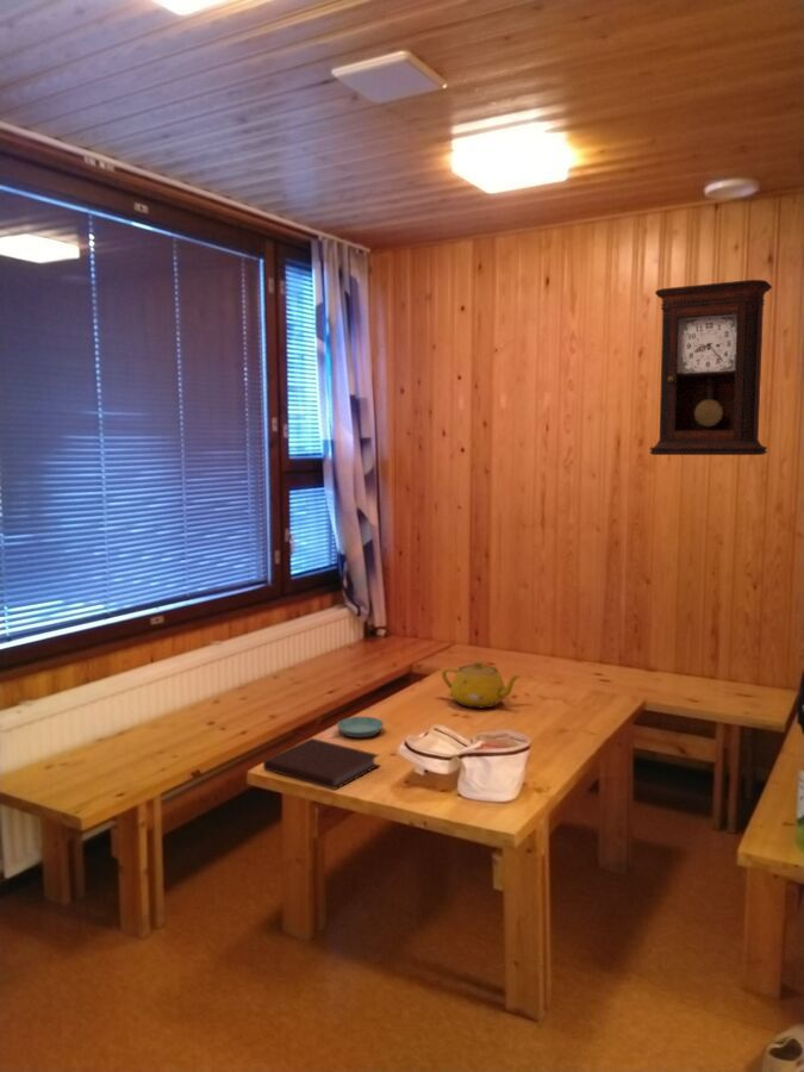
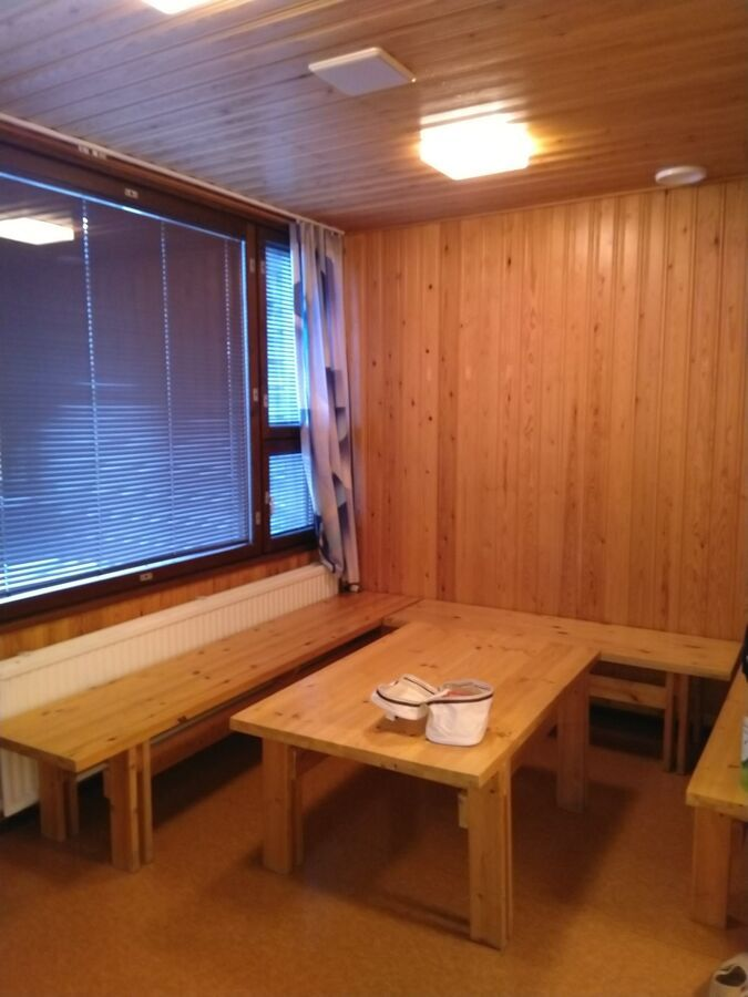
- pendulum clock [649,279,773,456]
- teapot [441,659,522,709]
- saucer [336,716,385,738]
- notebook [262,737,381,791]
